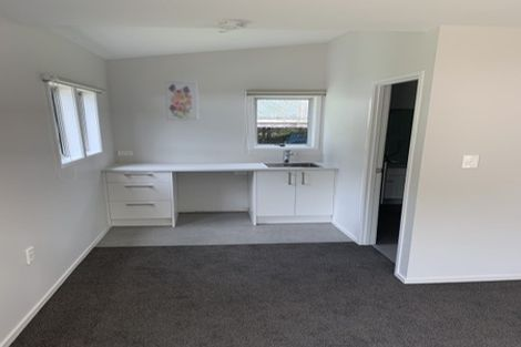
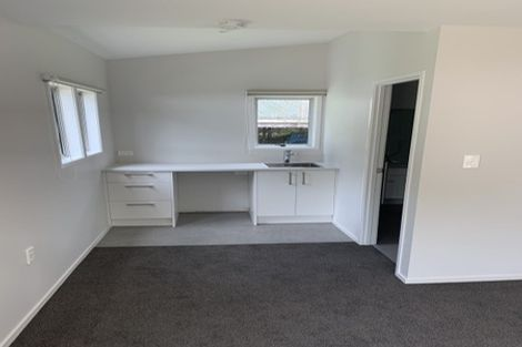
- wall art [163,80,200,122]
